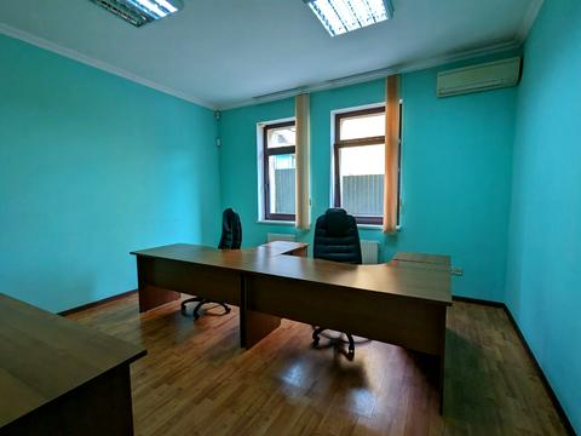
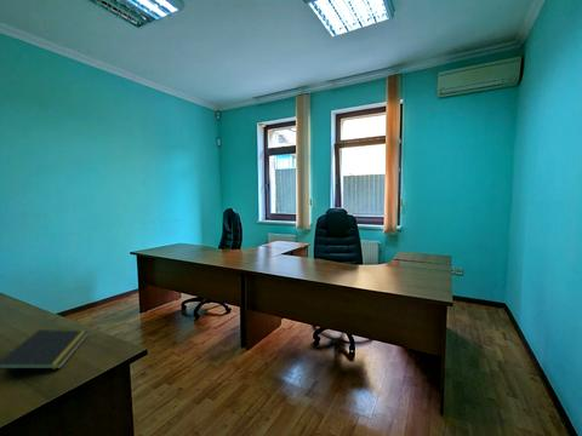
+ notepad [0,328,90,371]
